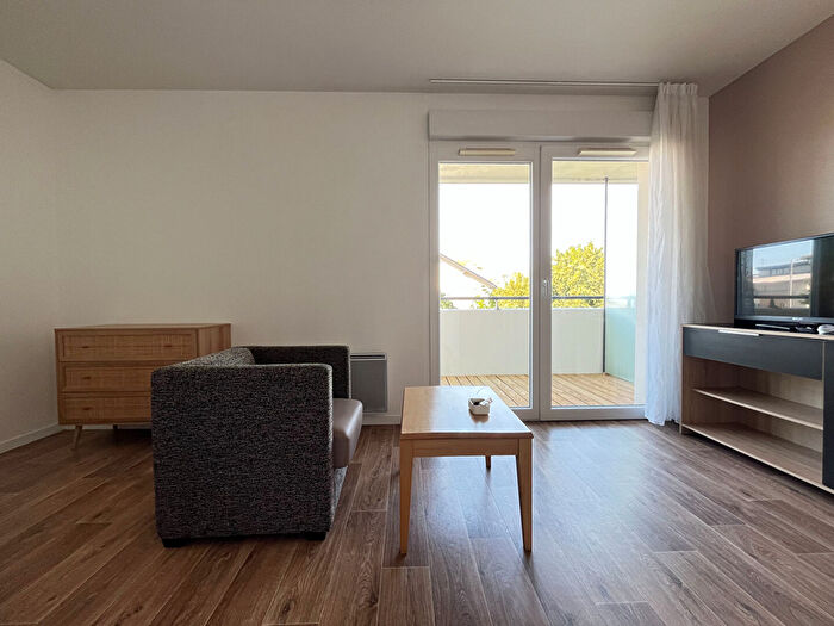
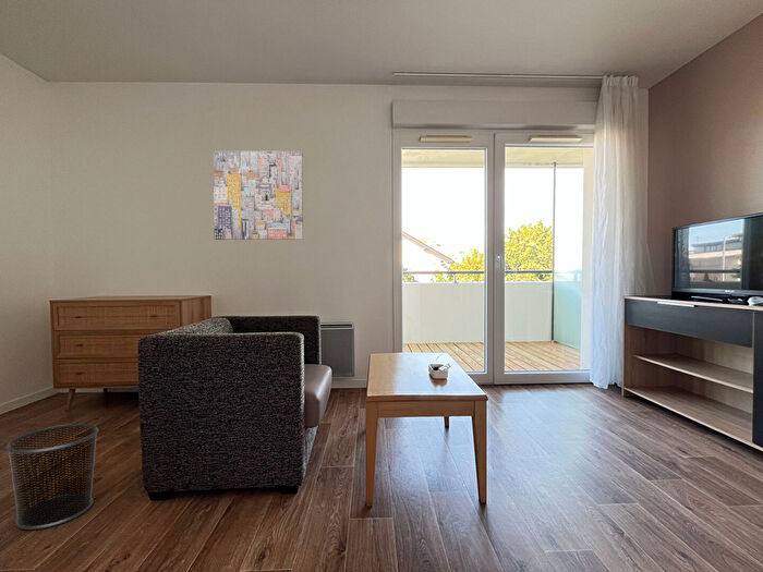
+ wall art [213,149,304,241]
+ waste bin [5,423,99,531]
